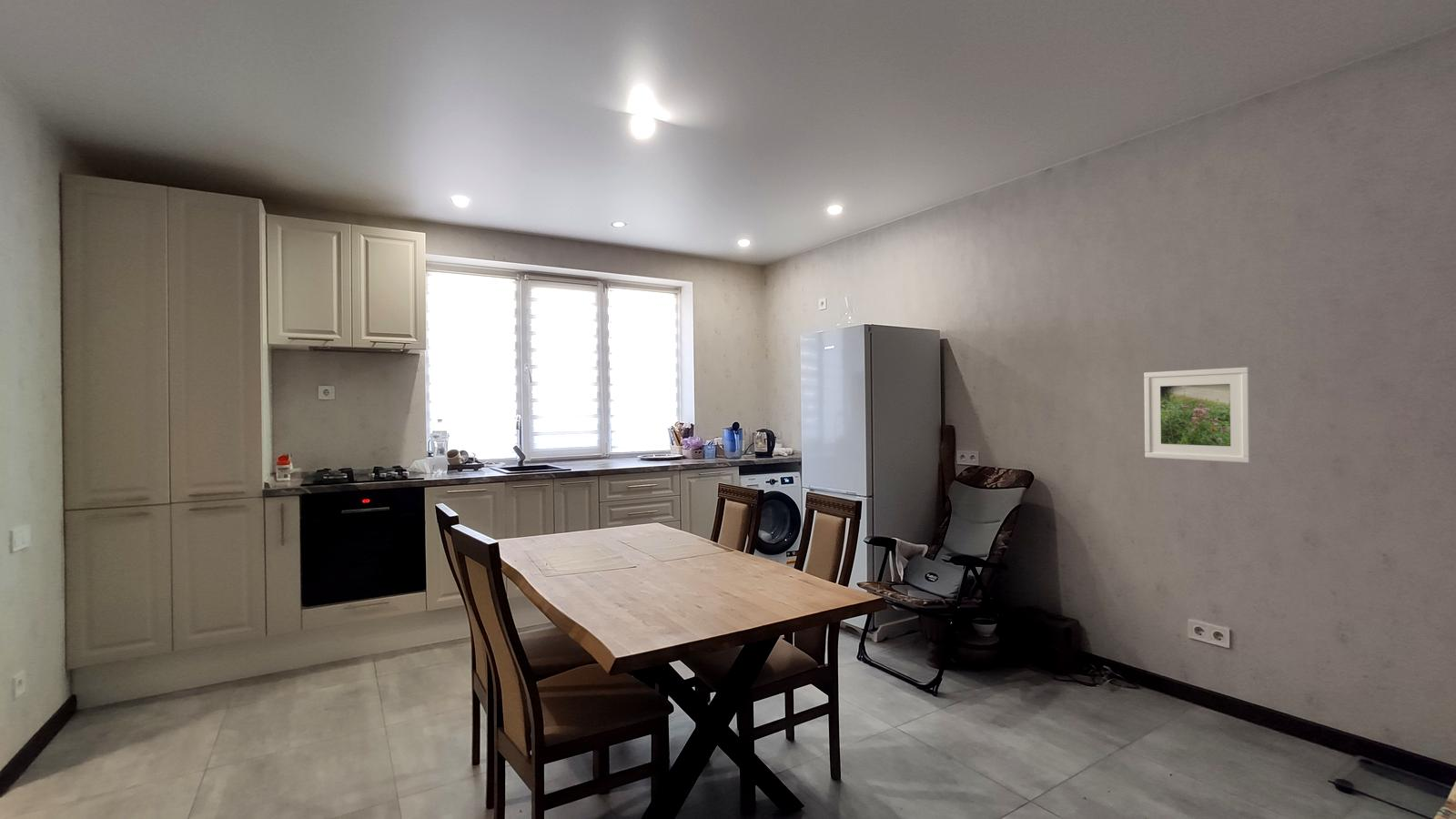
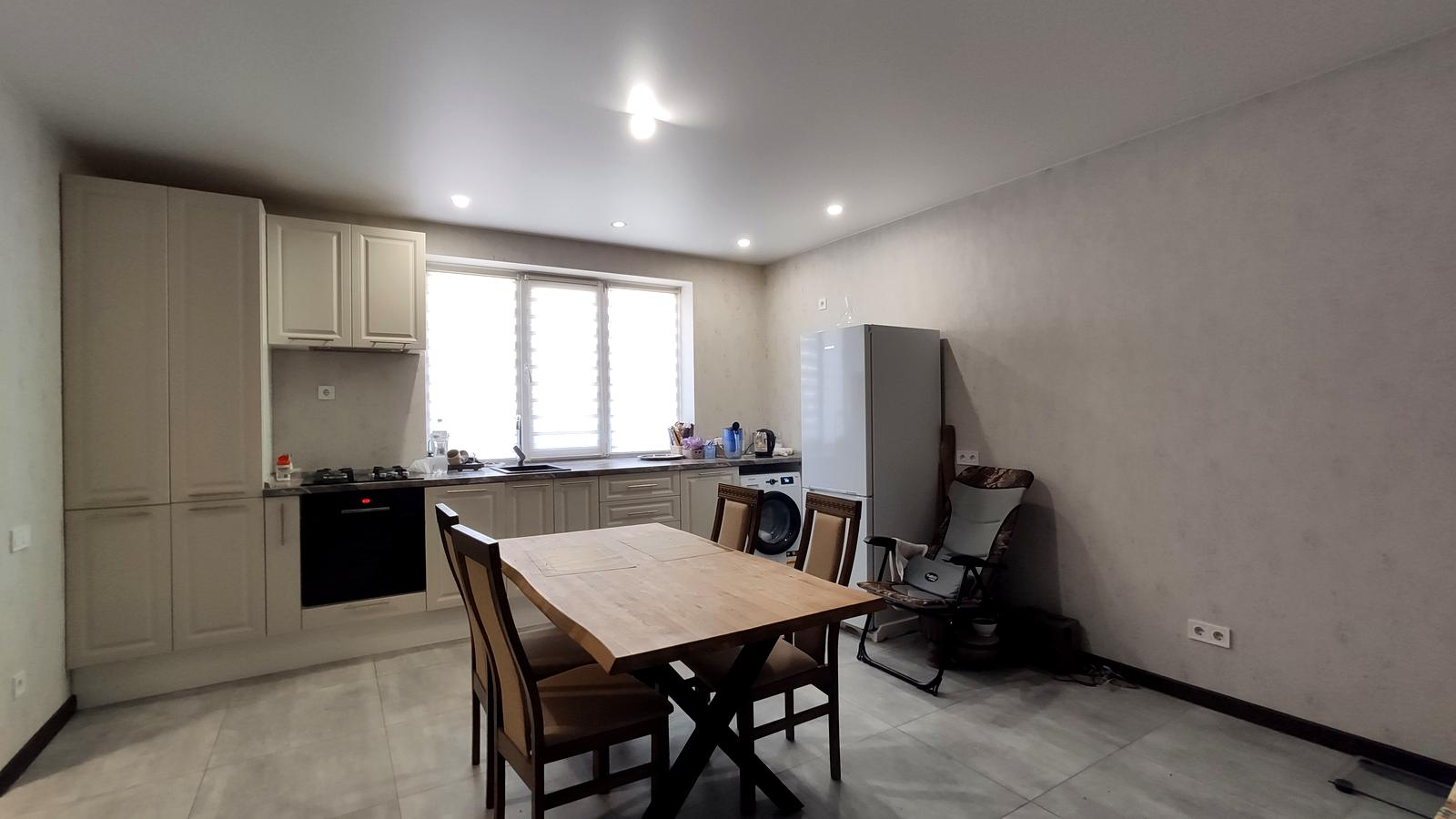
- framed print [1143,367,1252,464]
